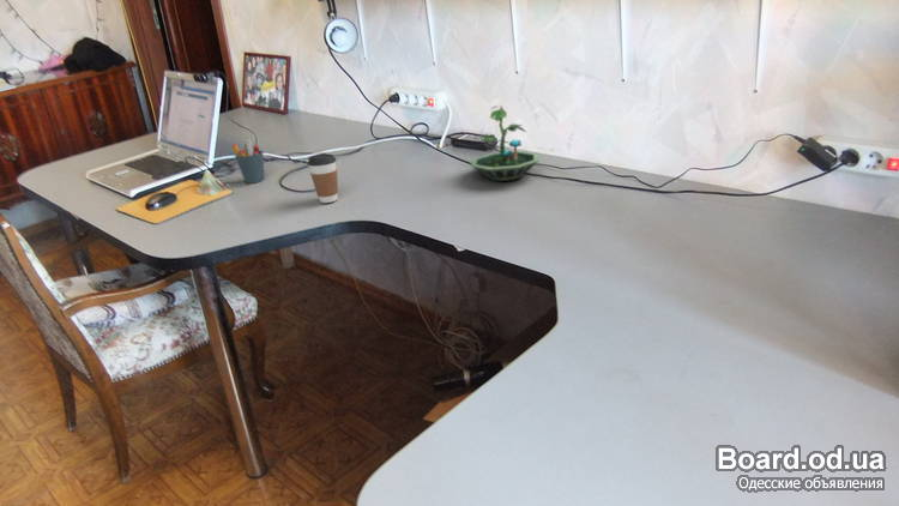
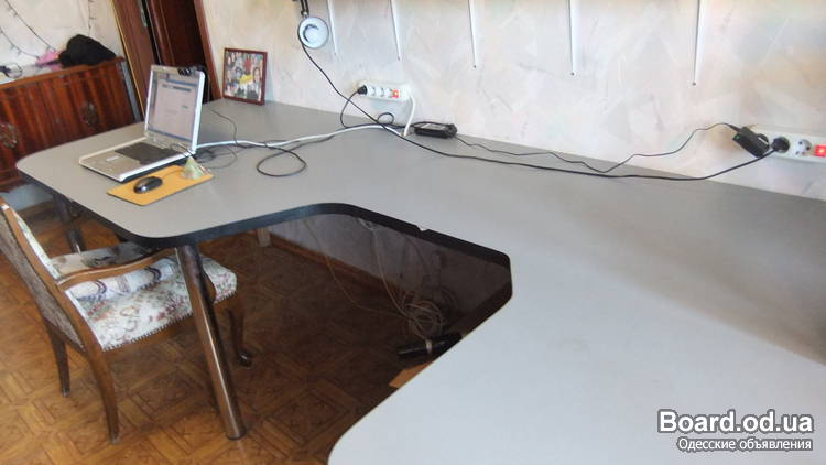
- terrarium [470,104,541,182]
- coffee cup [307,153,339,204]
- pen holder [230,139,266,185]
